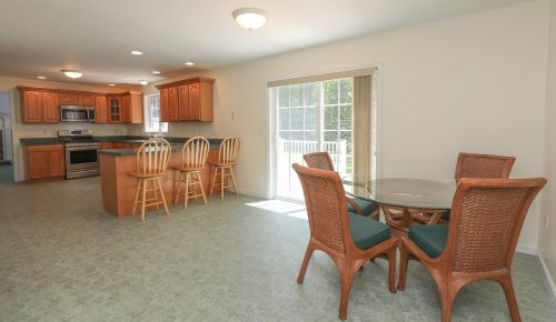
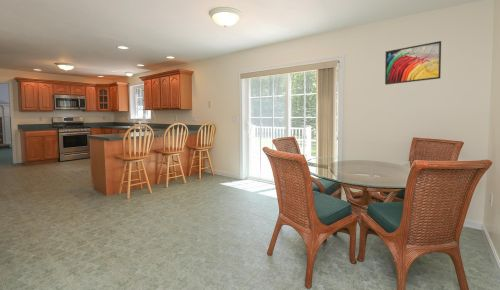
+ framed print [384,40,442,86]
